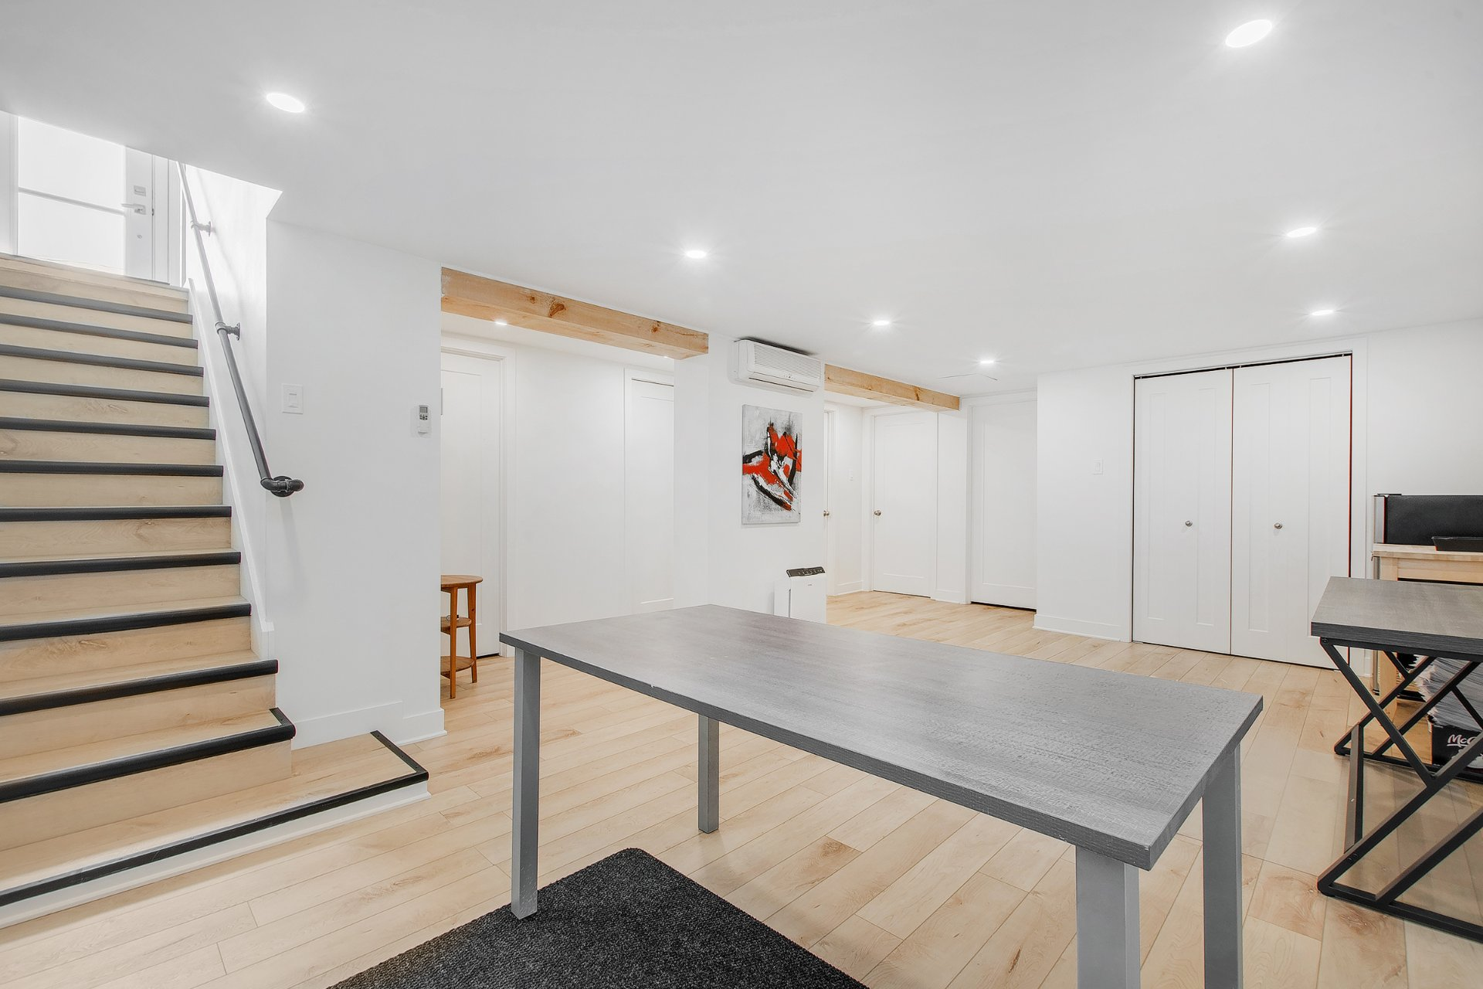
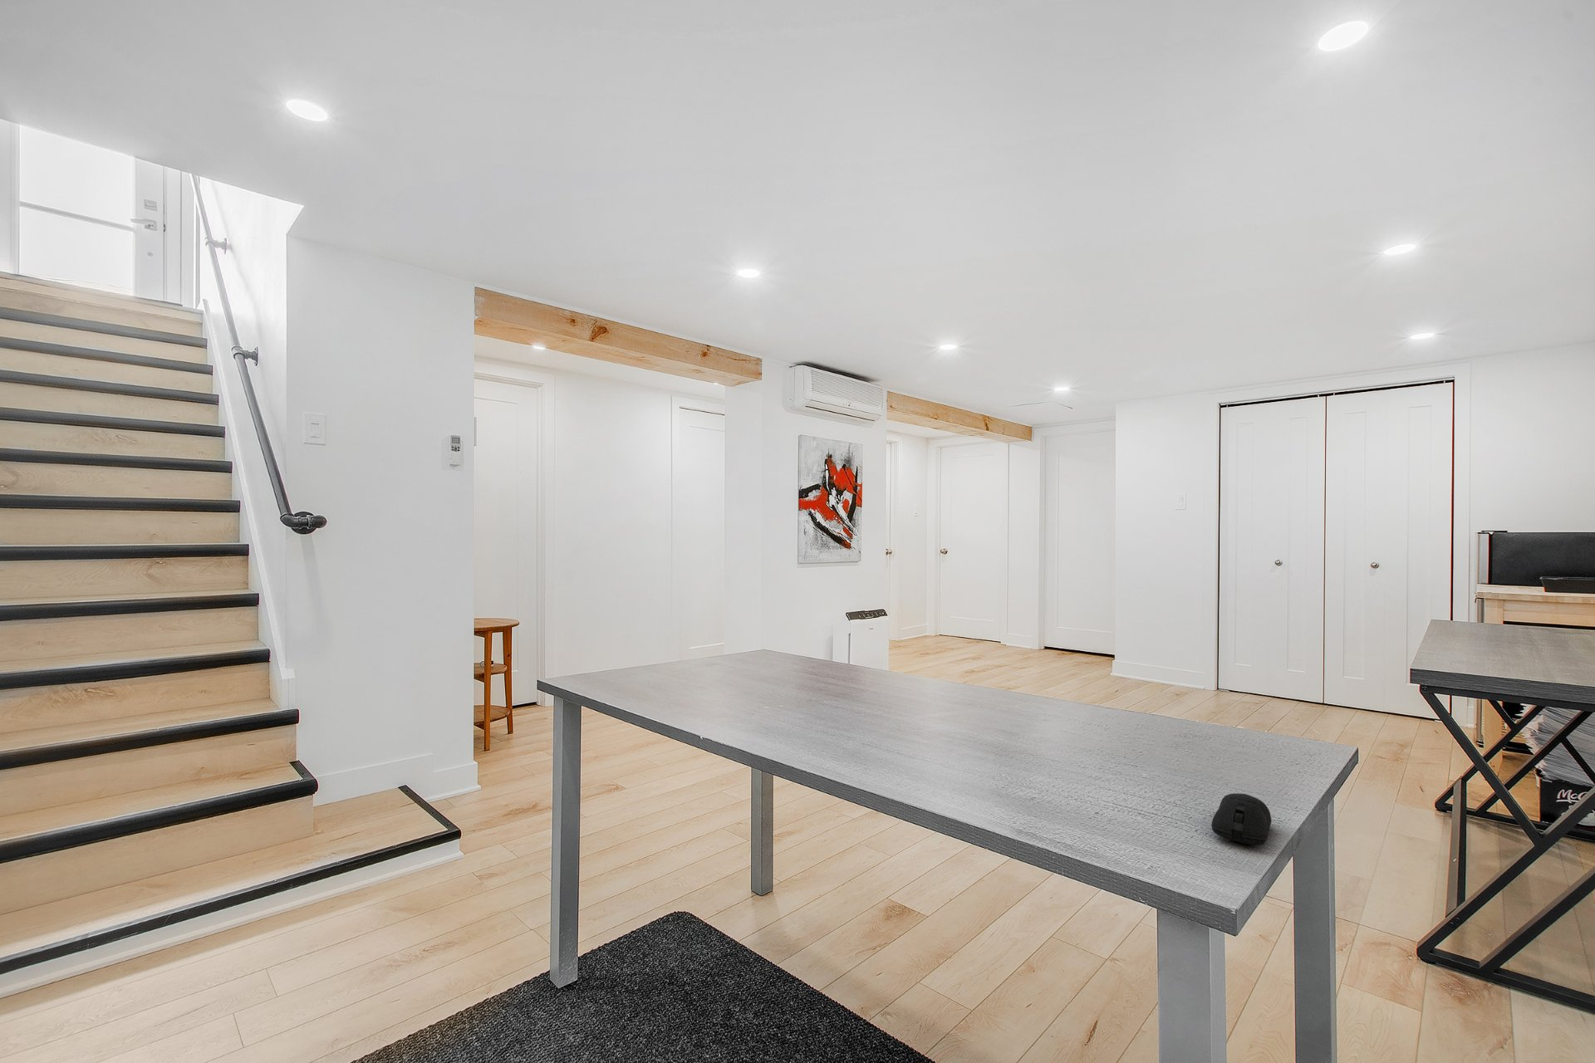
+ computer mouse [1210,793,1272,846]
